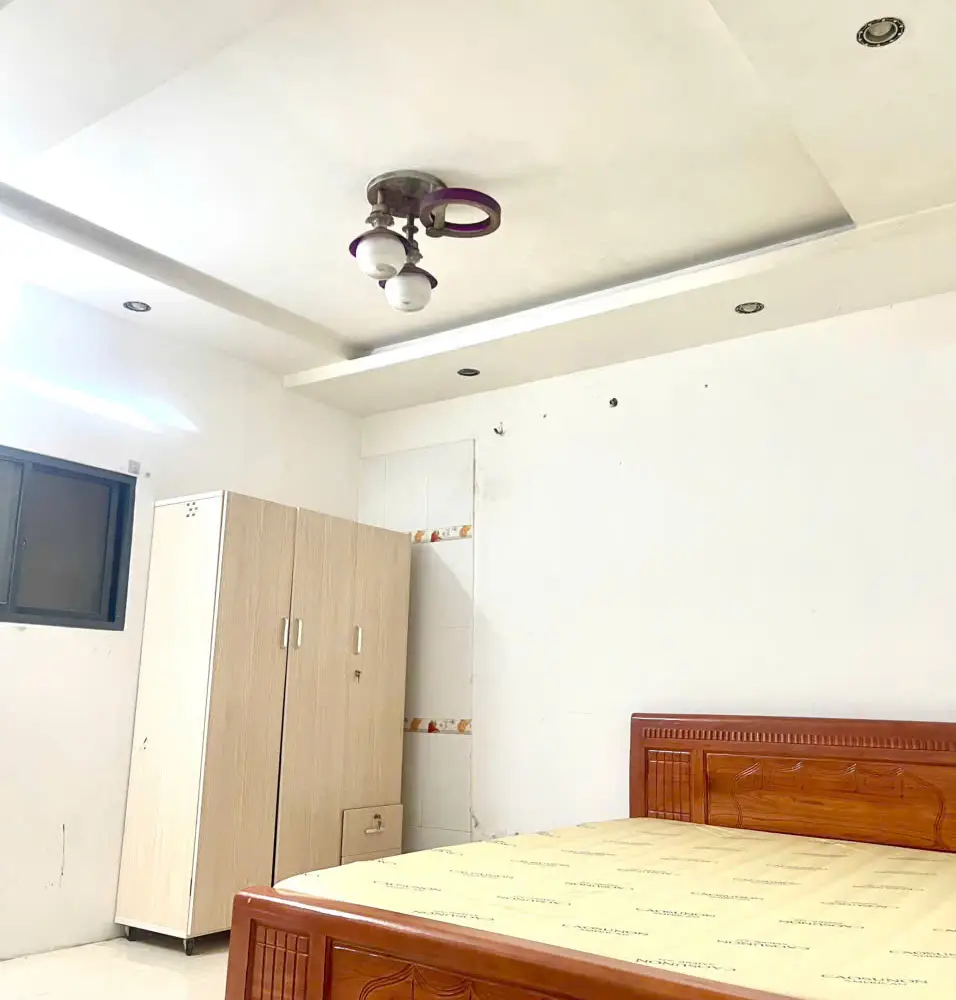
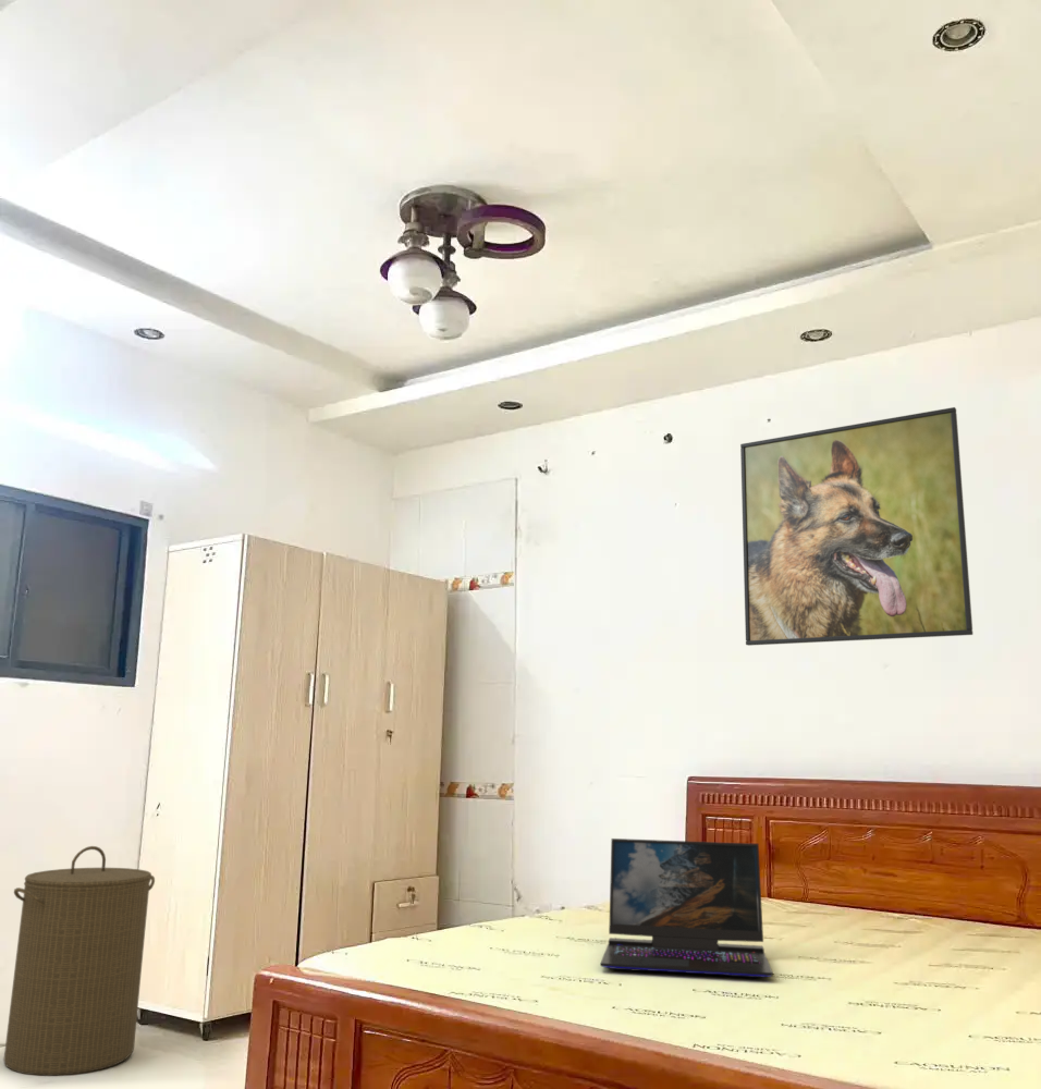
+ laundry hamper [2,845,156,1077]
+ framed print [739,406,973,647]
+ laptop [599,837,774,979]
